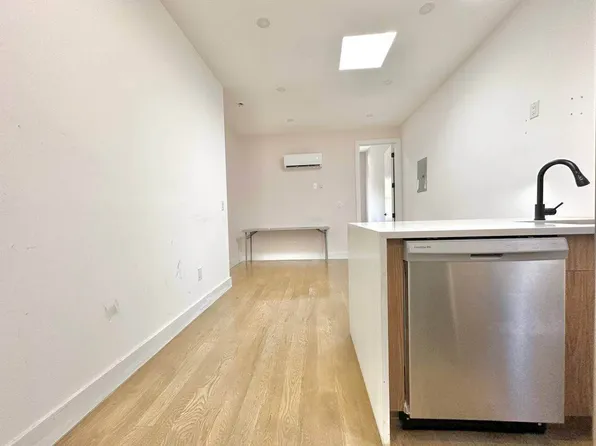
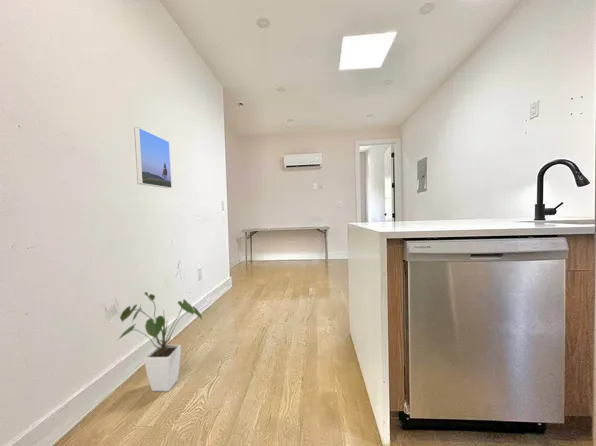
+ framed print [133,126,173,189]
+ house plant [117,291,203,392]
